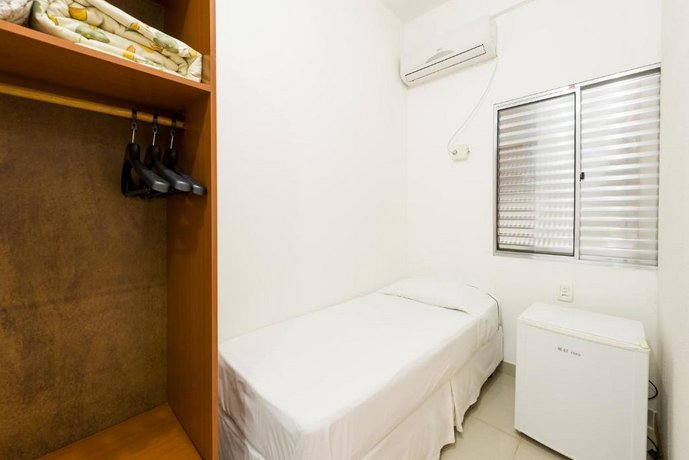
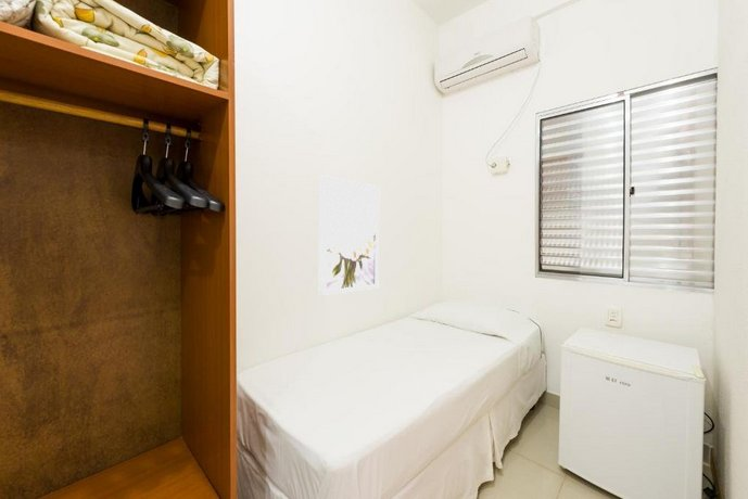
+ wall art [318,175,380,296]
